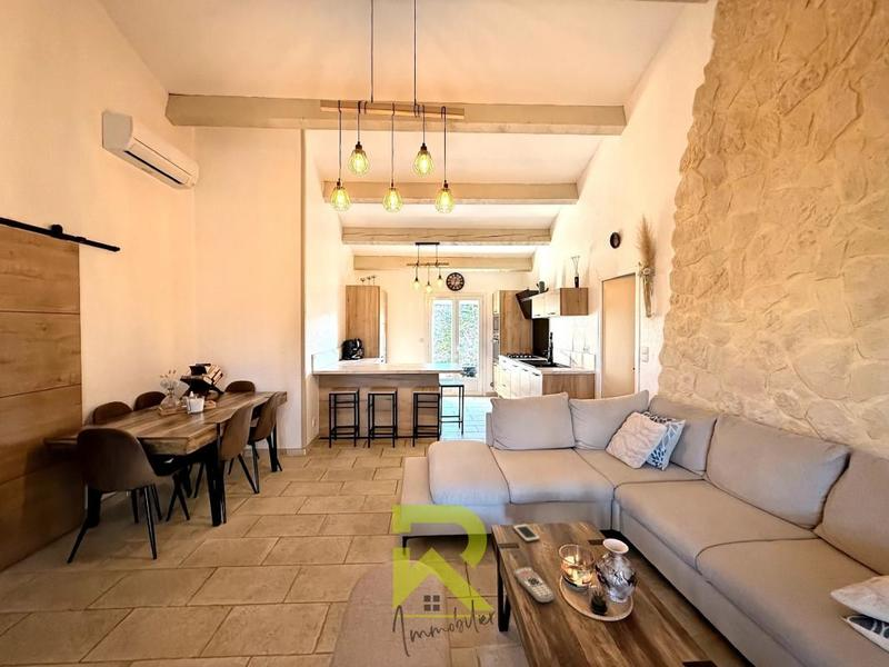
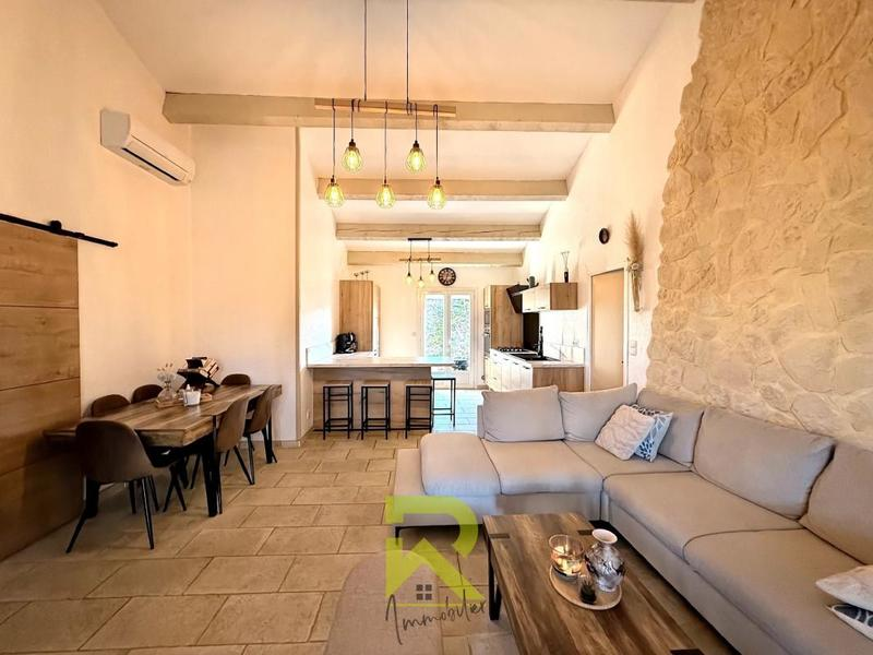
- cell phone [512,522,541,542]
- remote control [512,566,556,604]
